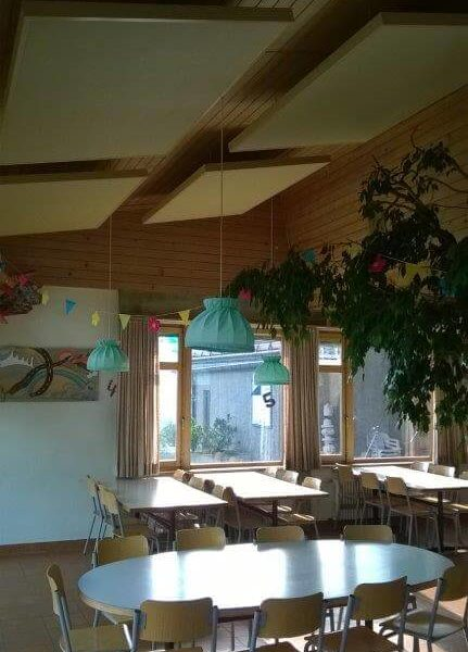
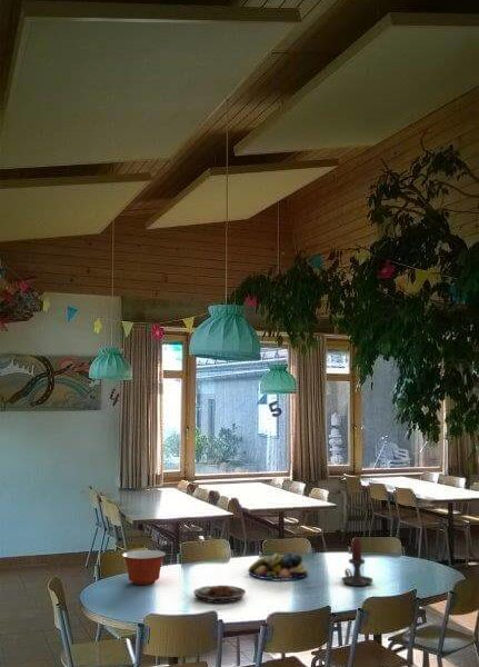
+ mixing bowl [121,549,167,586]
+ plate [192,585,247,605]
+ candle holder [340,537,375,587]
+ fruit bowl [247,551,309,581]
